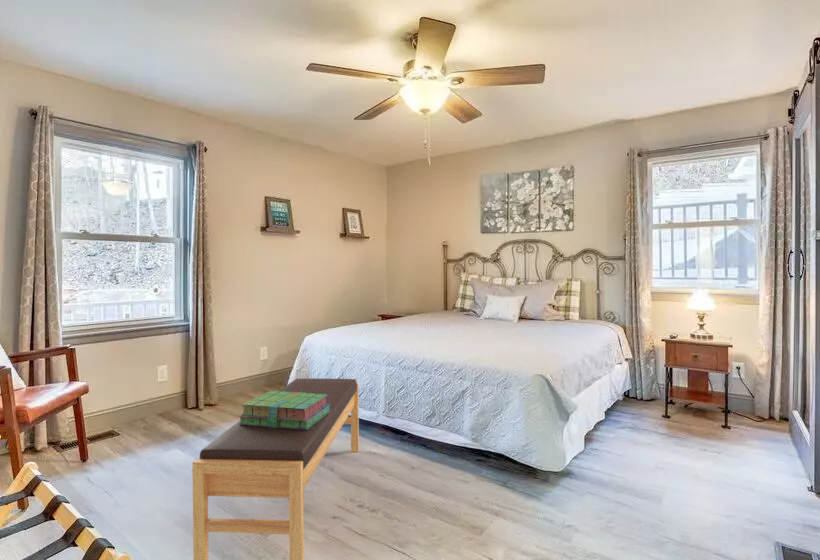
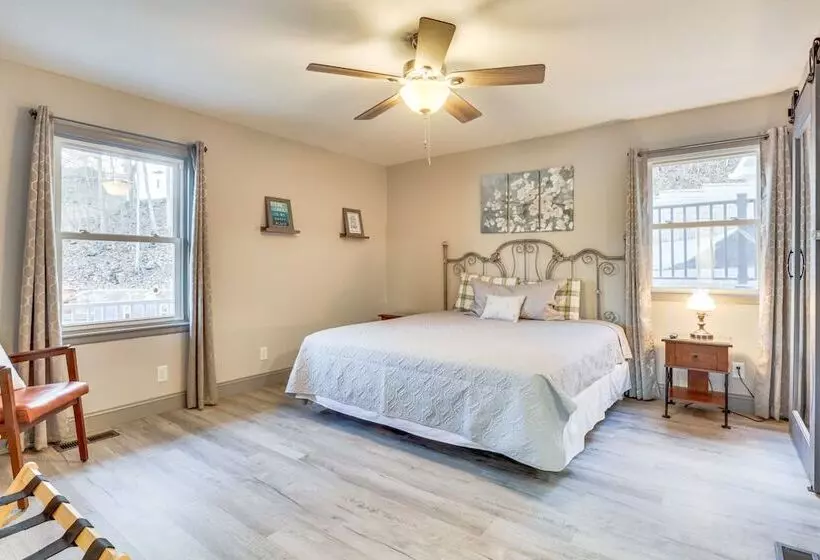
- bench [191,378,360,560]
- stack of books [238,390,331,430]
